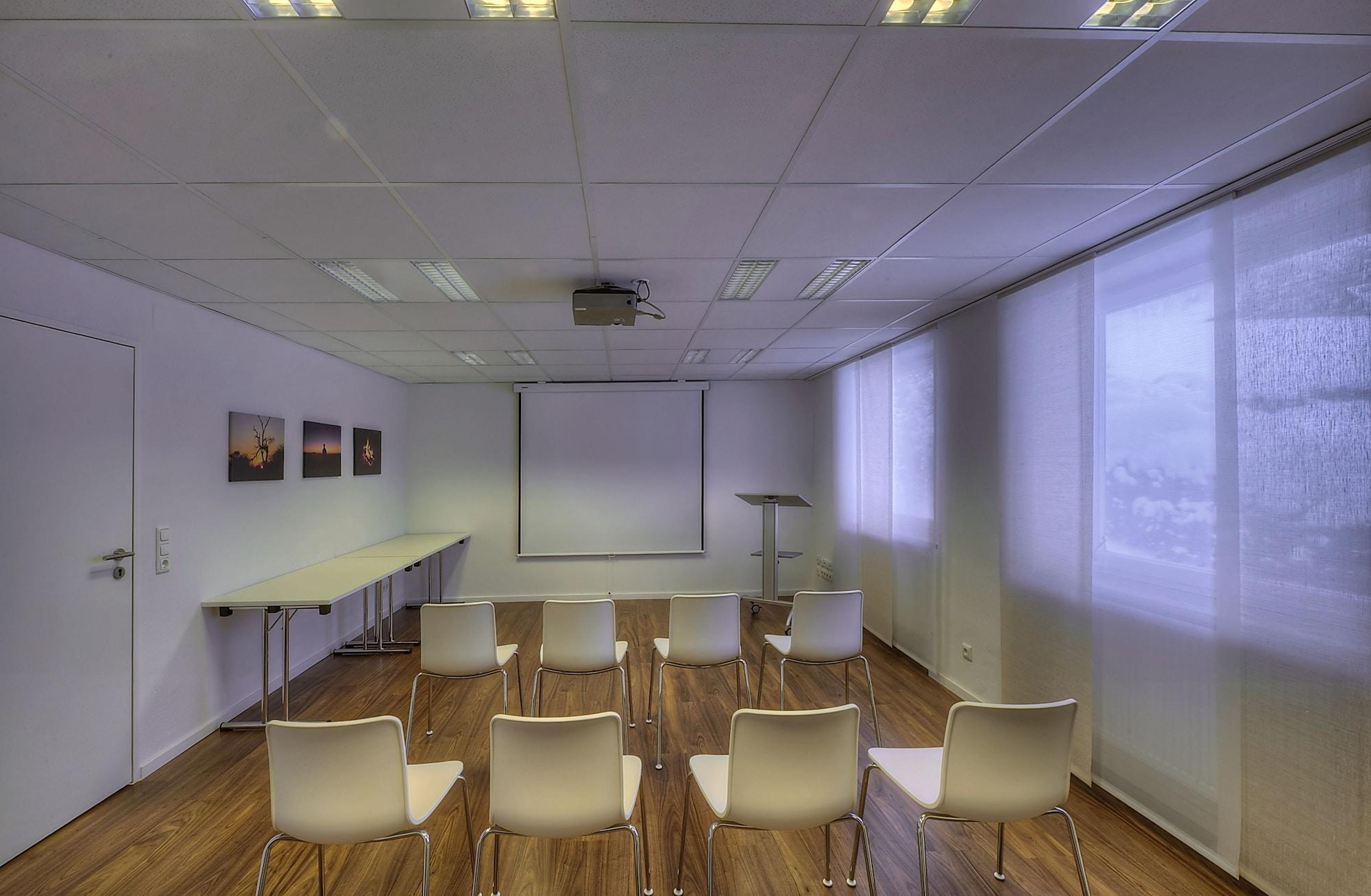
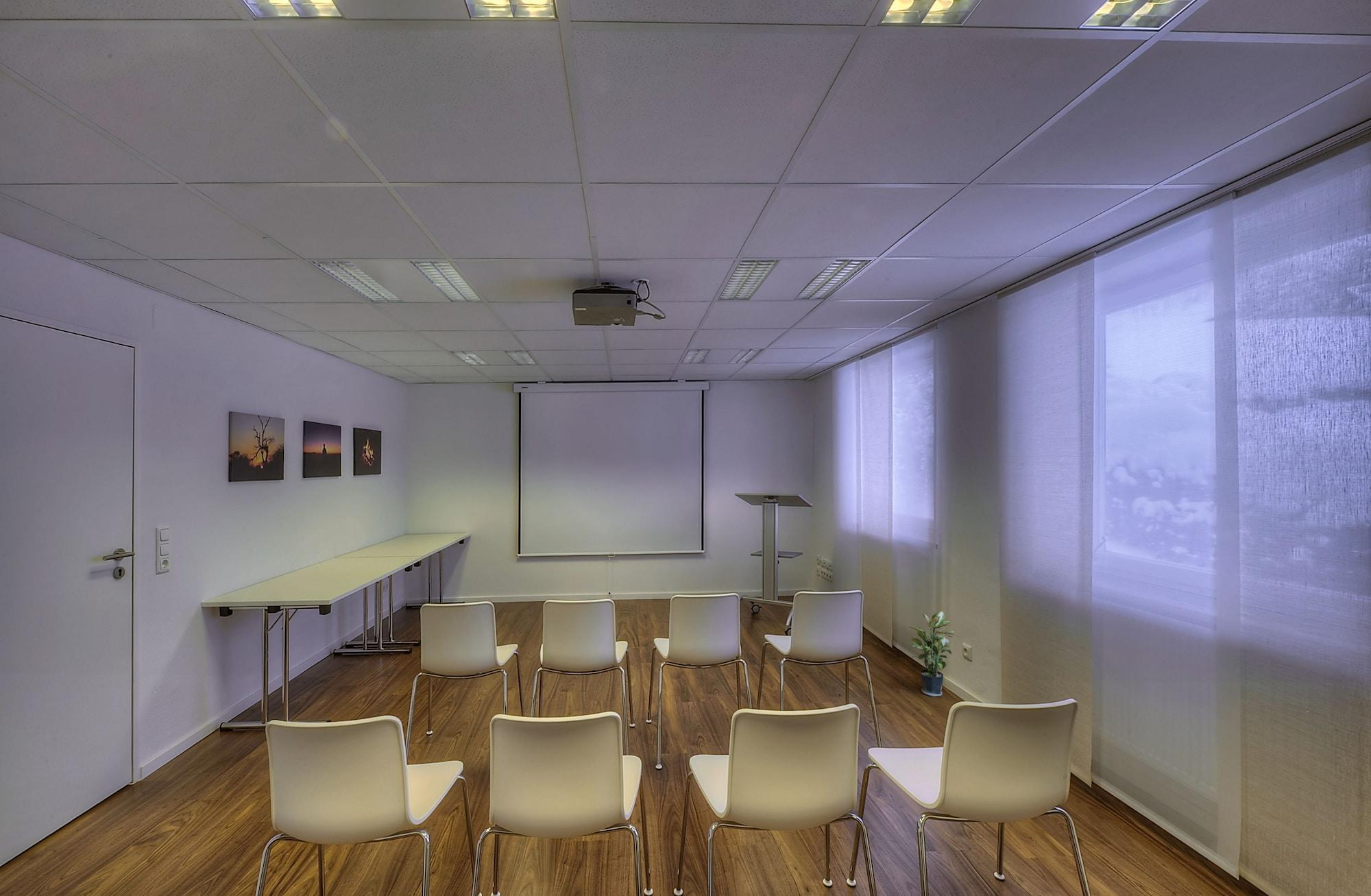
+ potted plant [908,610,956,697]
